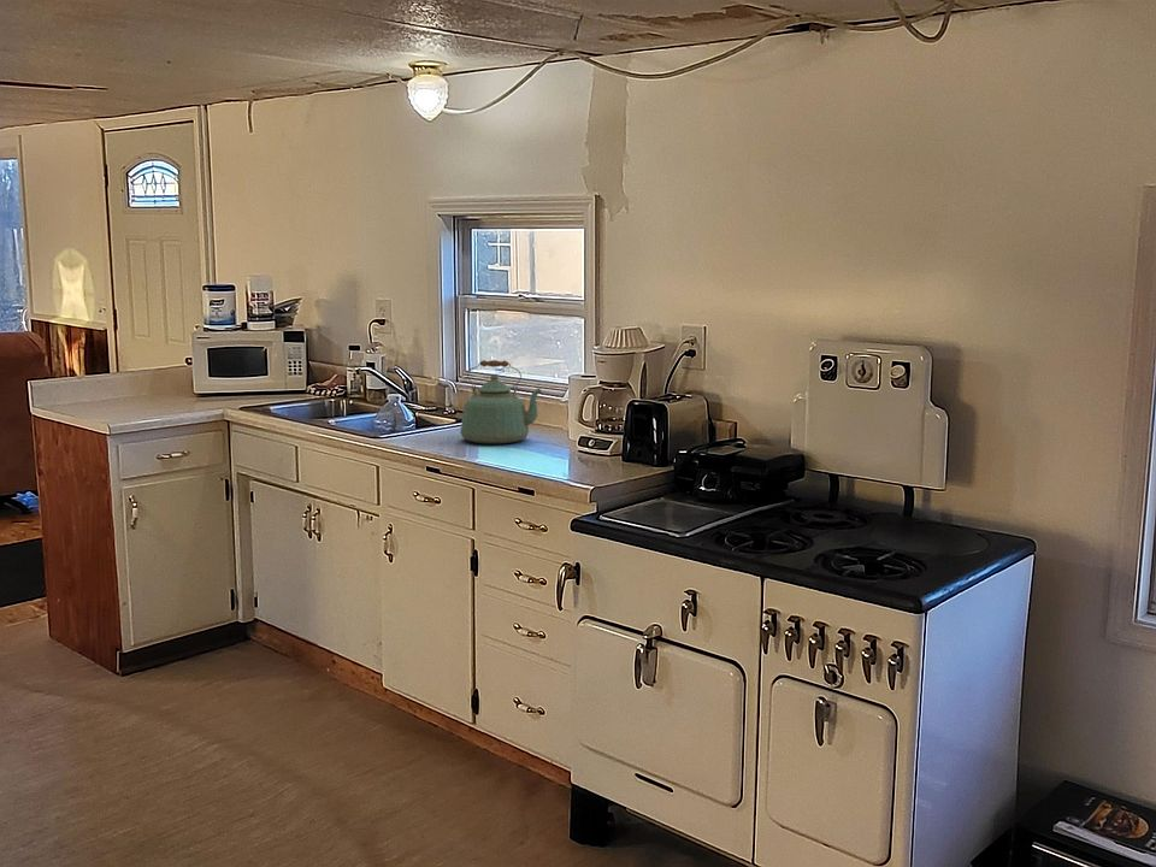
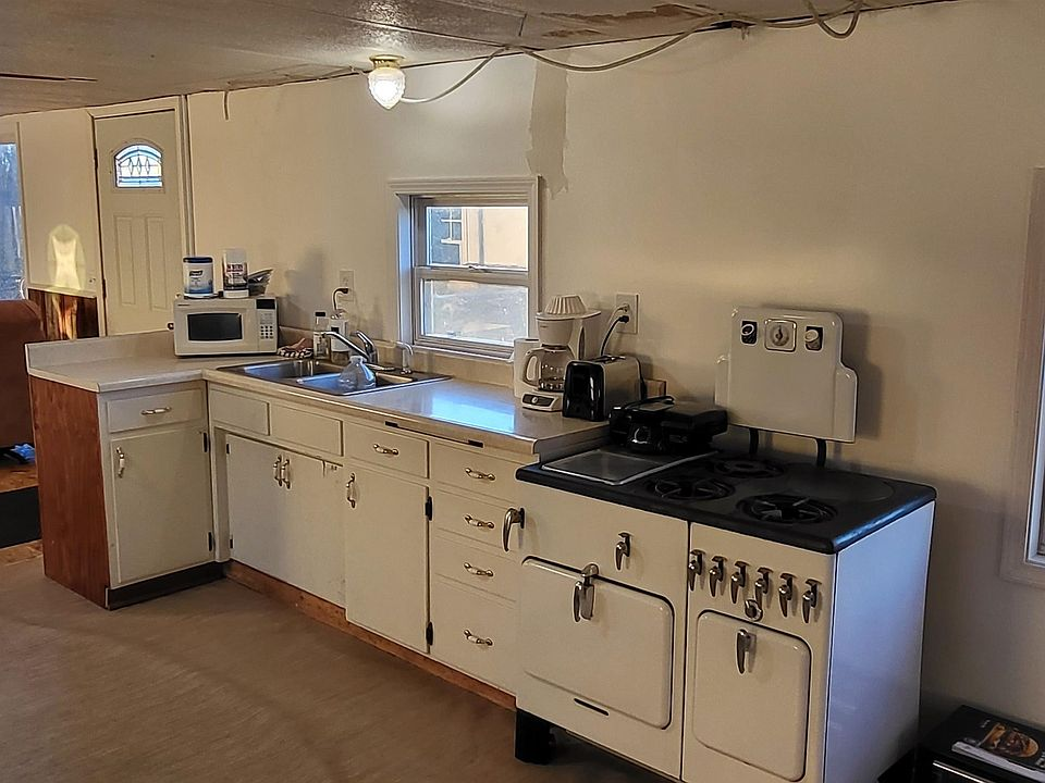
- kettle [460,359,543,446]
